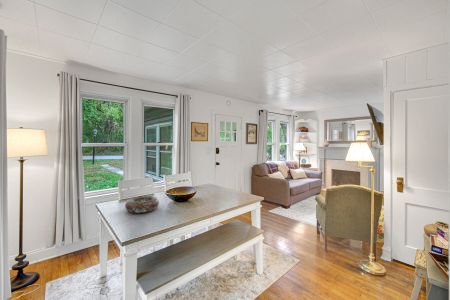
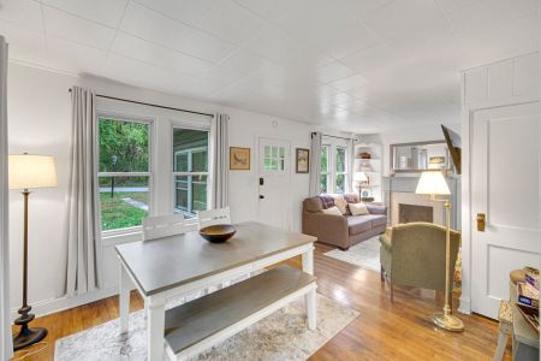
- decorative bowl [124,195,160,214]
